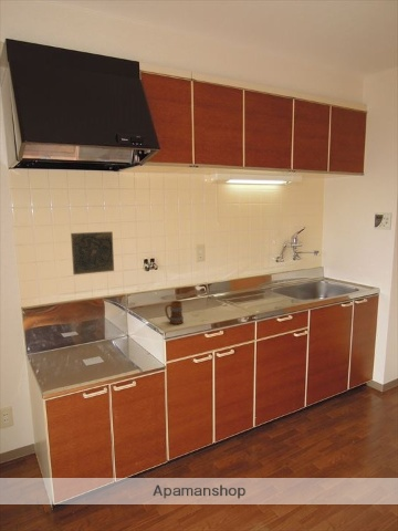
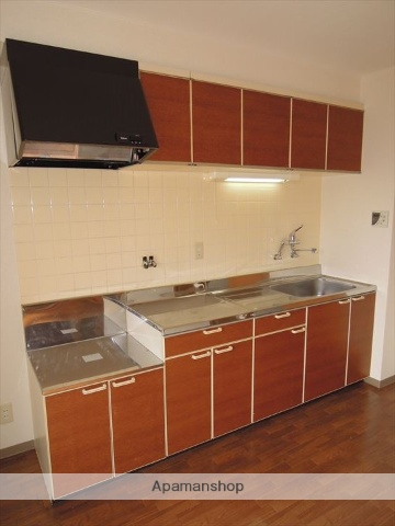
- decorative tile [70,230,115,275]
- mug [164,300,185,325]
